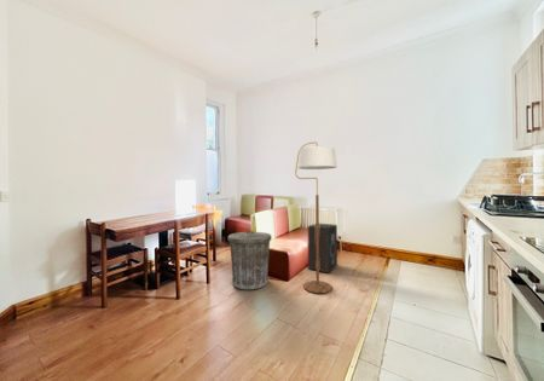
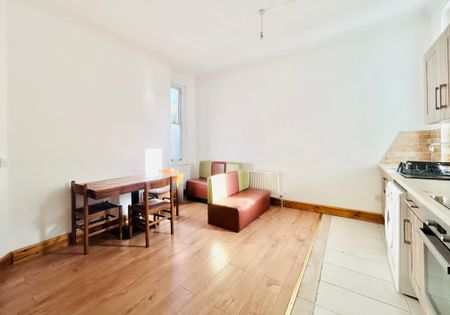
- trash can [227,230,273,290]
- speaker [307,223,338,275]
- floor lamp [294,142,337,294]
